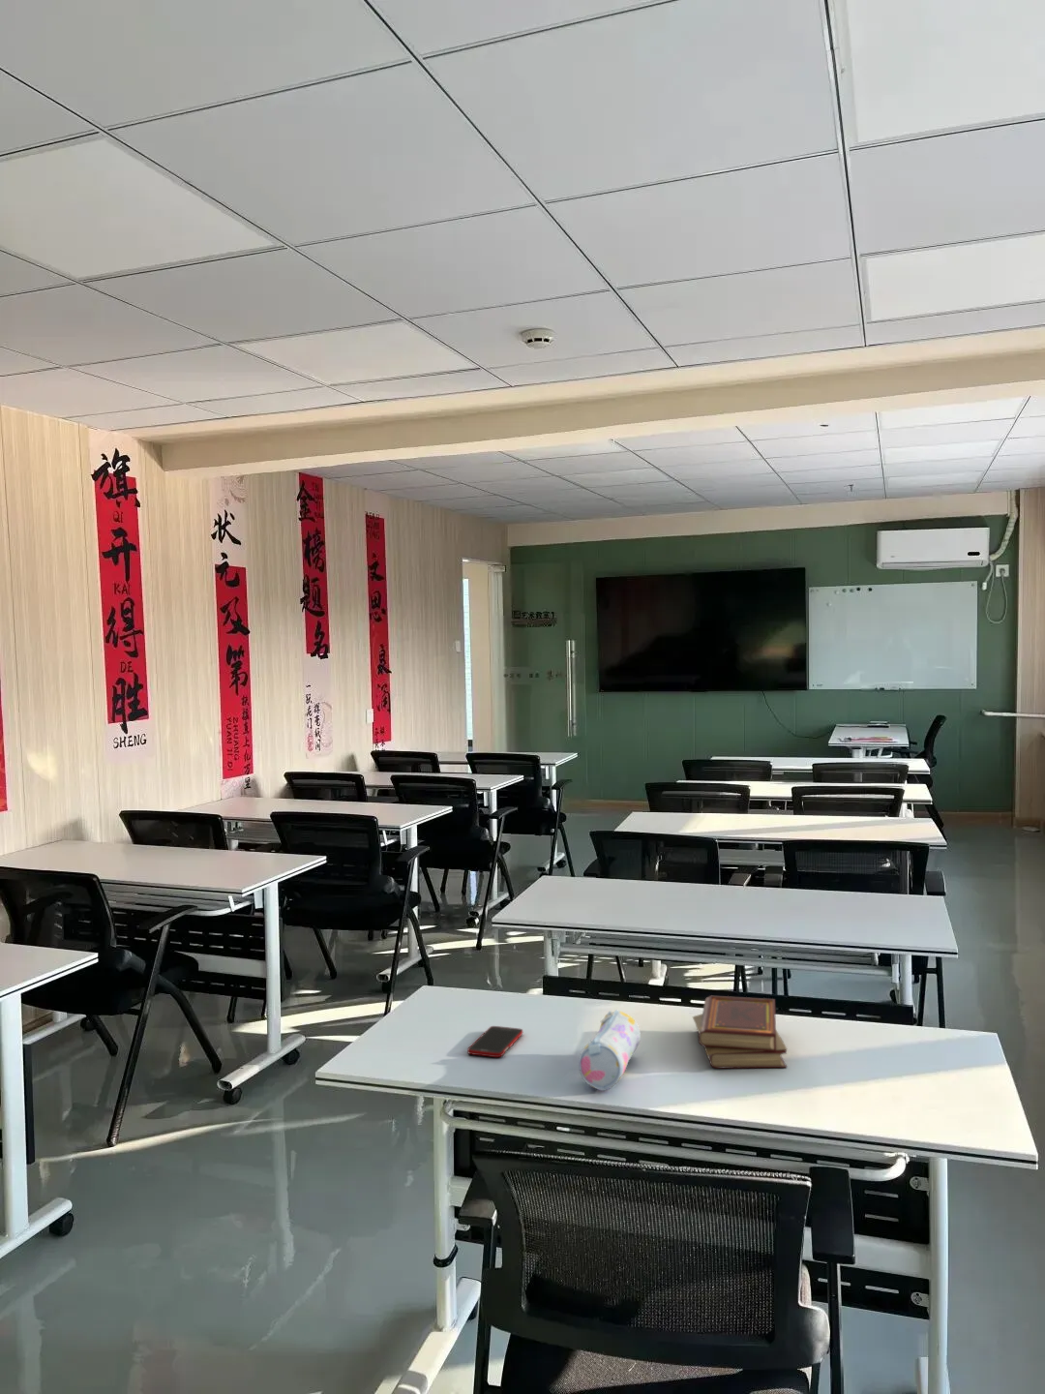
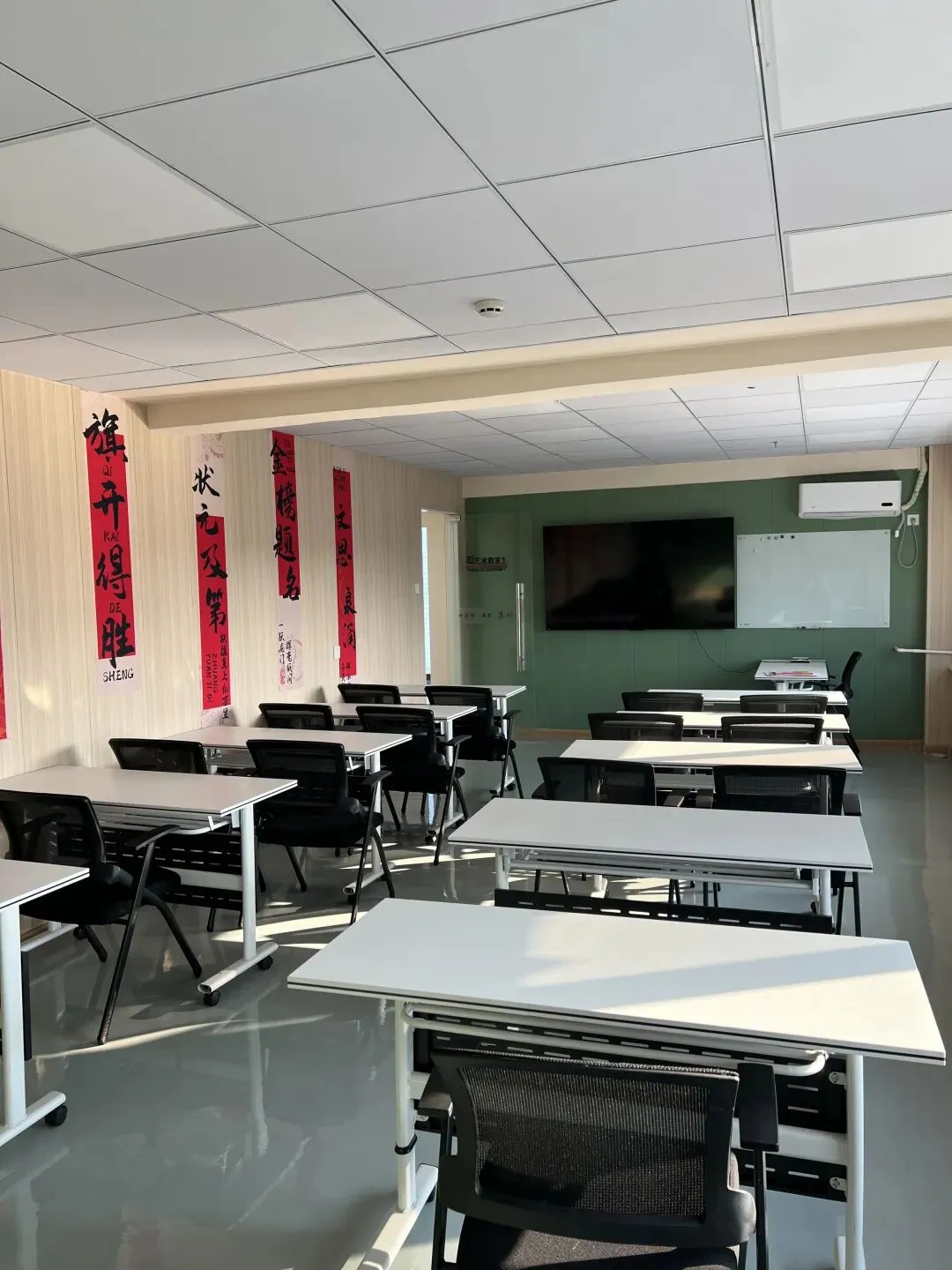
- pencil case [577,1009,641,1092]
- cell phone [467,1025,524,1058]
- book set [692,994,788,1070]
